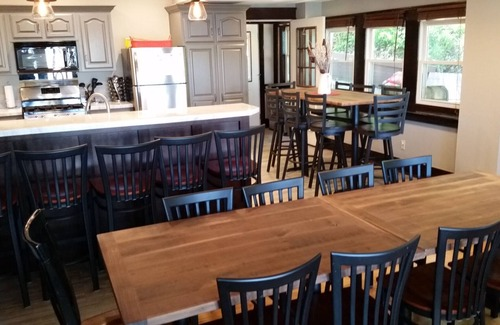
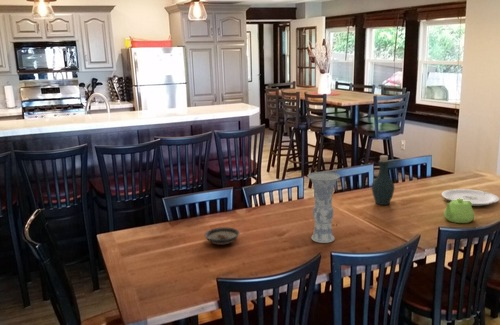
+ bottle [371,154,396,206]
+ plate [441,188,500,207]
+ vase [307,171,341,244]
+ saucer [204,226,240,246]
+ teapot [443,198,475,224]
